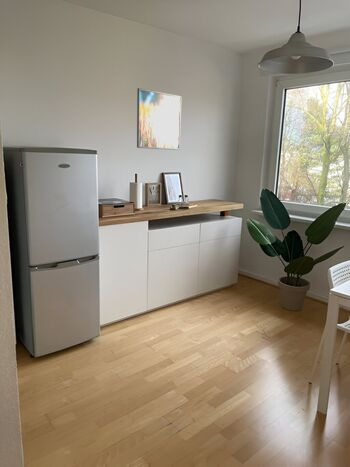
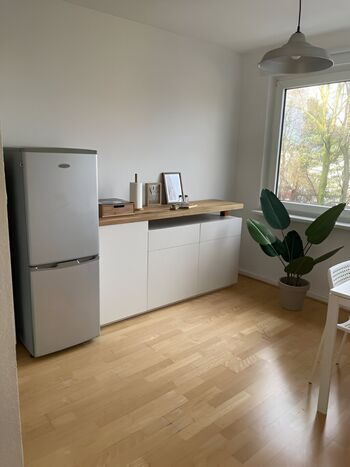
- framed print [136,87,182,151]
